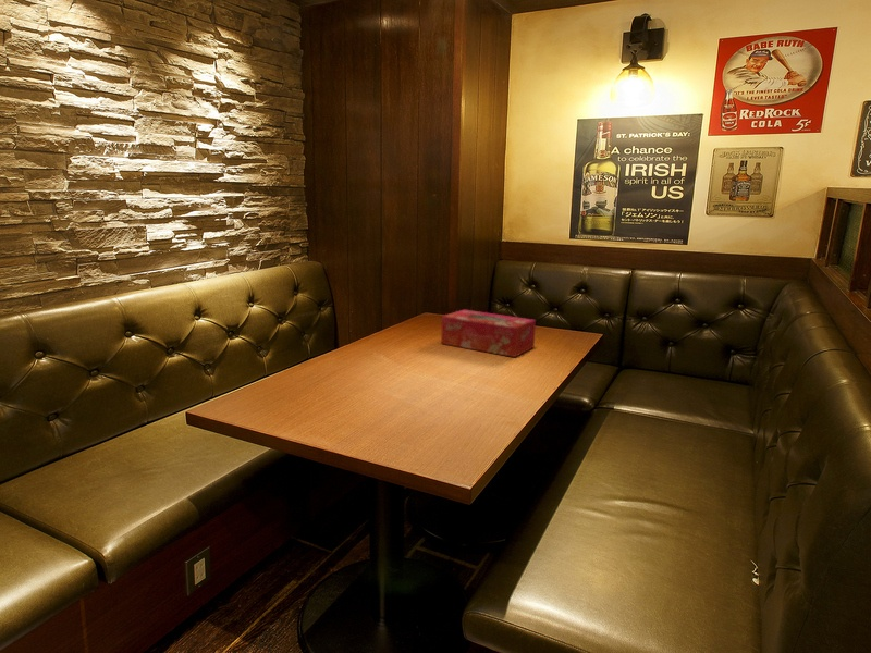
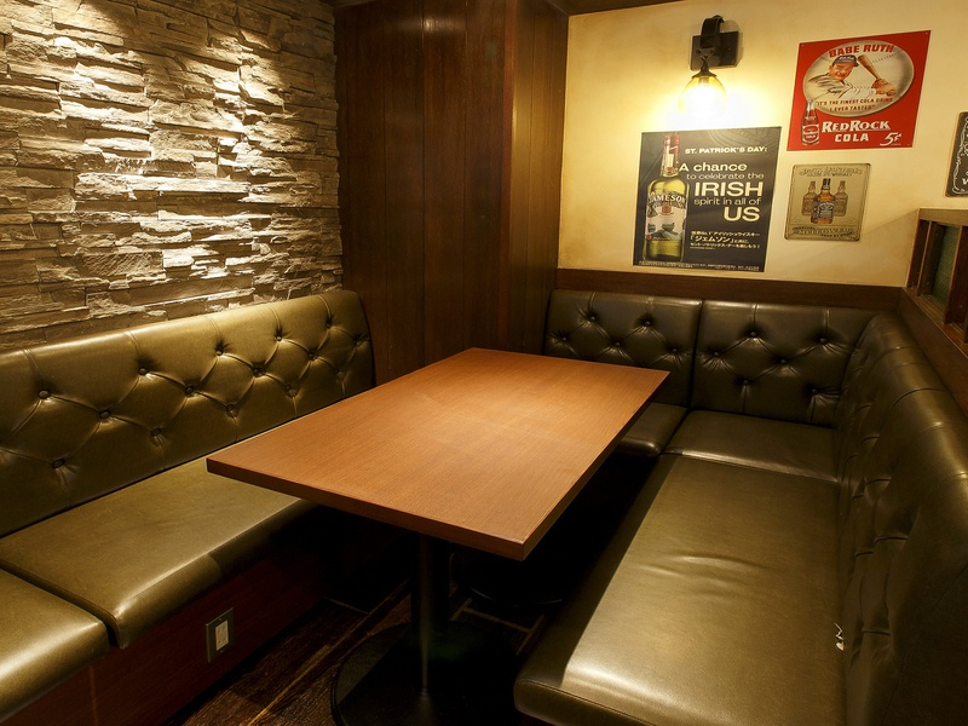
- tissue box [440,309,537,358]
